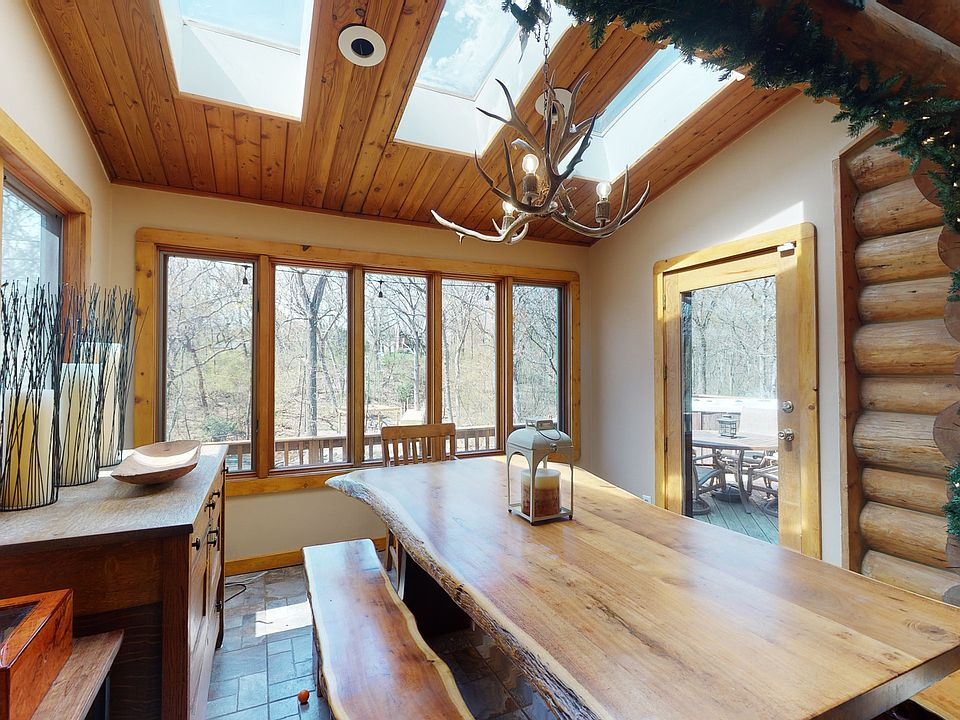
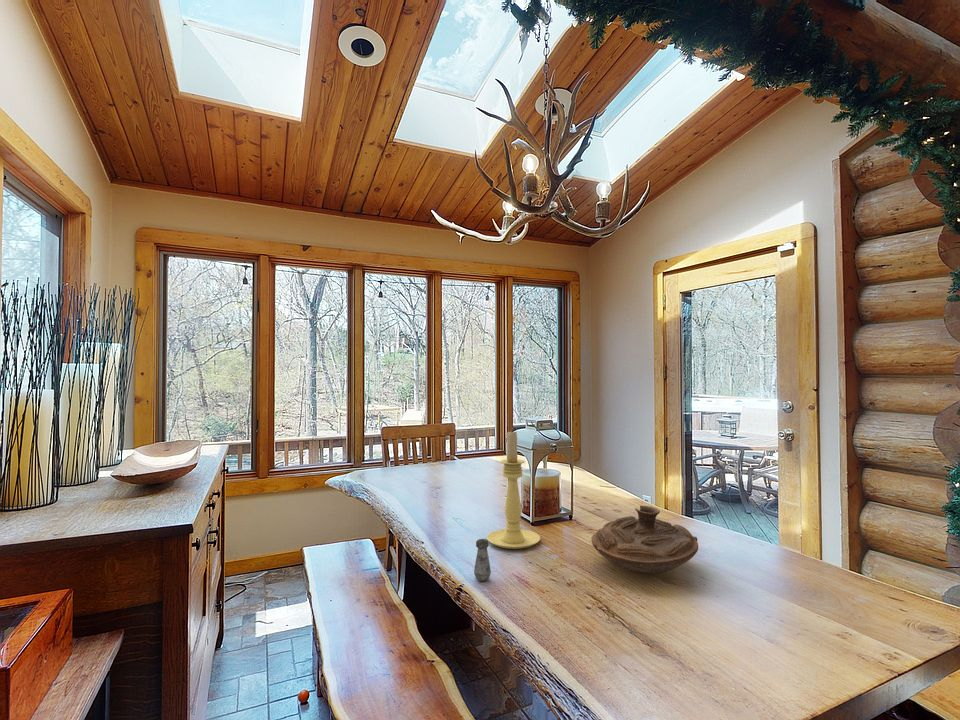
+ salt shaker [473,538,492,582]
+ candle holder [486,429,541,550]
+ decorative bowl [590,505,699,574]
